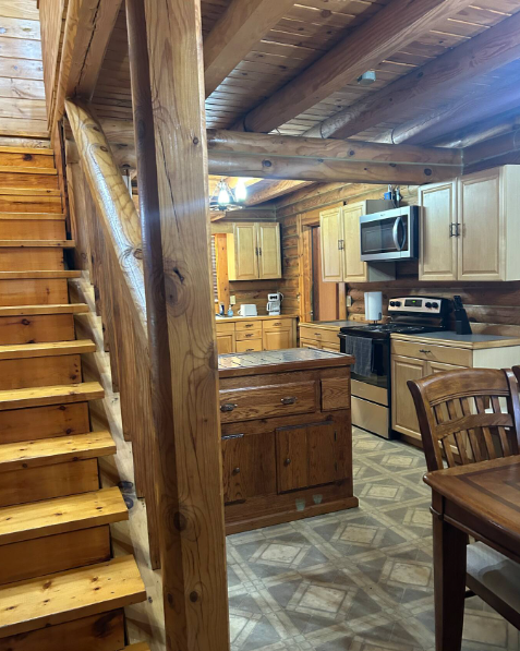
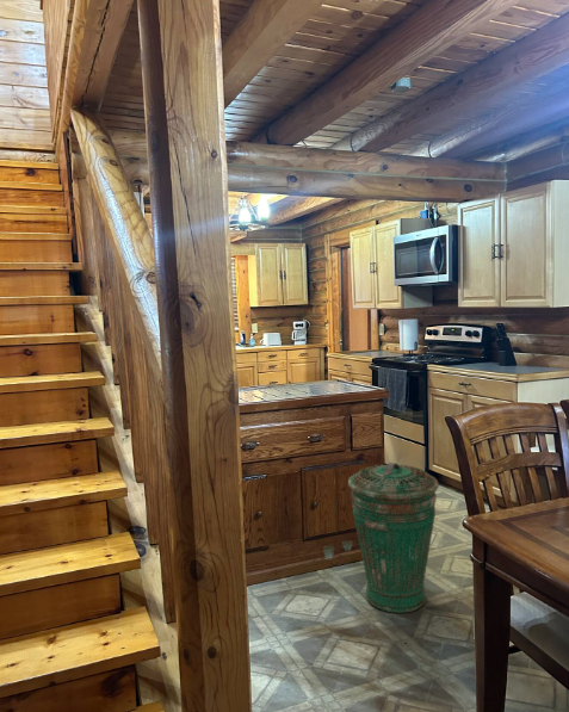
+ trash can [347,462,440,614]
